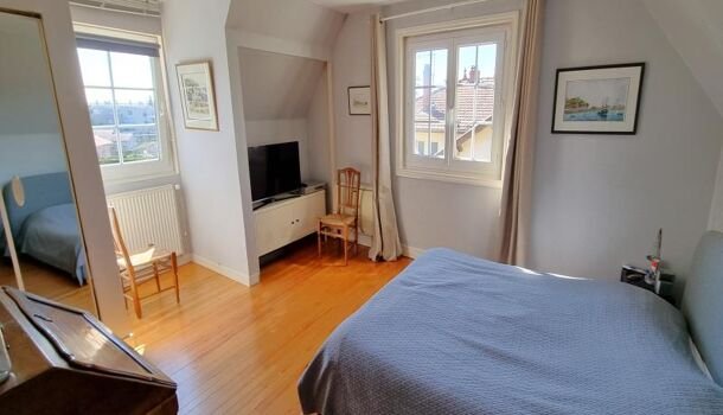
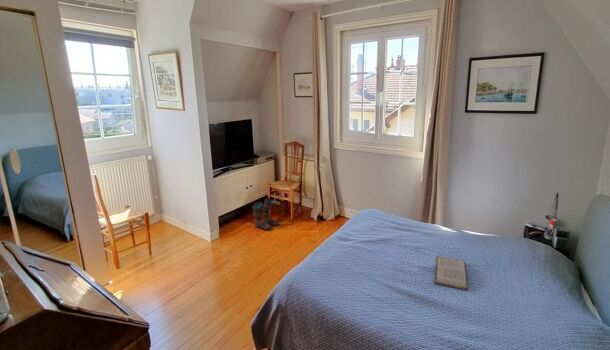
+ boots [252,197,281,231]
+ book [433,255,468,291]
